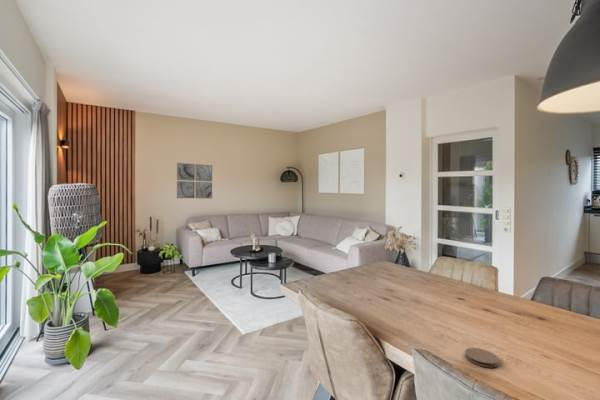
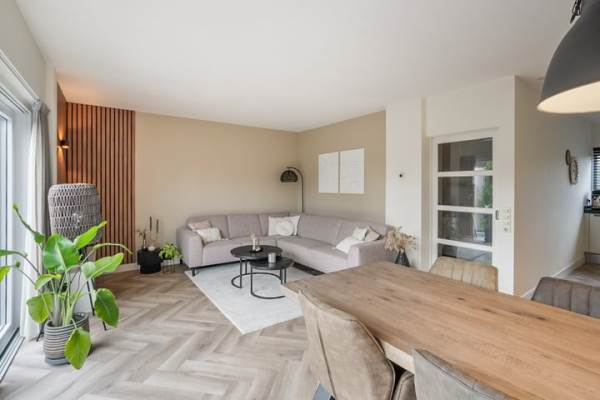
- coaster [464,347,500,368]
- wall art [176,162,213,200]
